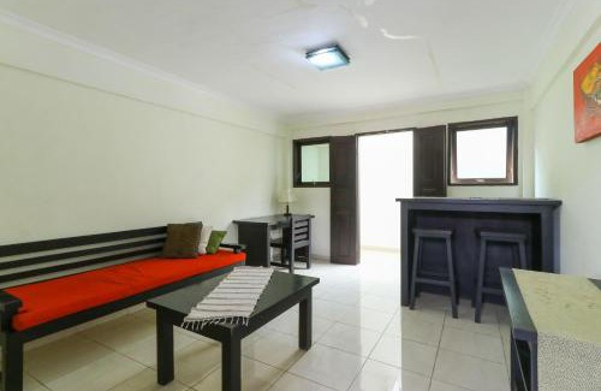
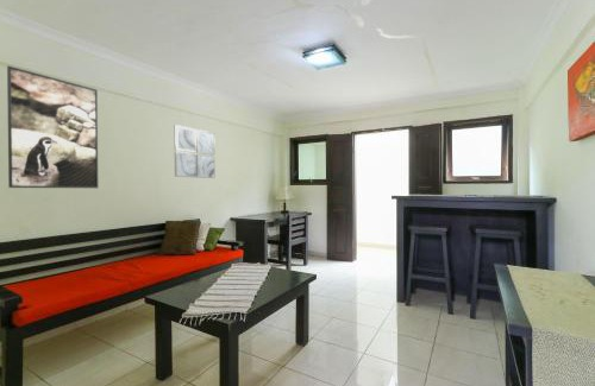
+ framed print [6,65,99,189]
+ wall art [174,124,217,179]
